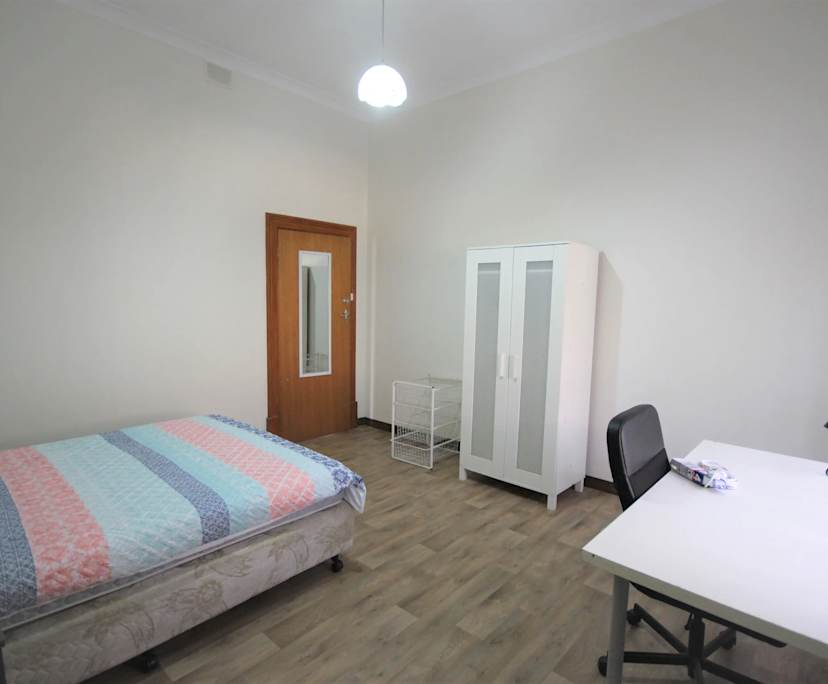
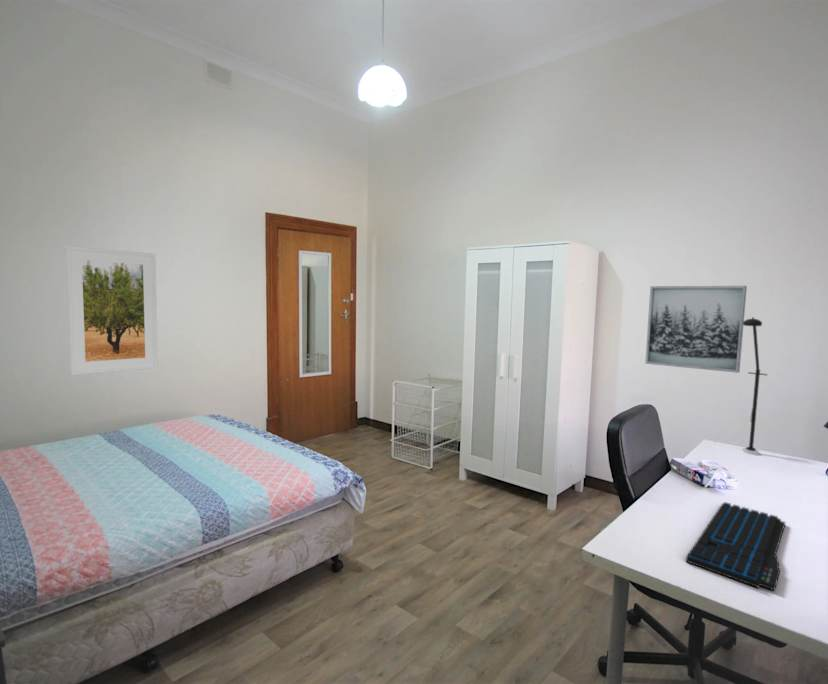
+ keyboard [685,501,786,592]
+ wall art [644,285,748,374]
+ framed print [64,245,159,376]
+ desk lamp [742,316,768,456]
